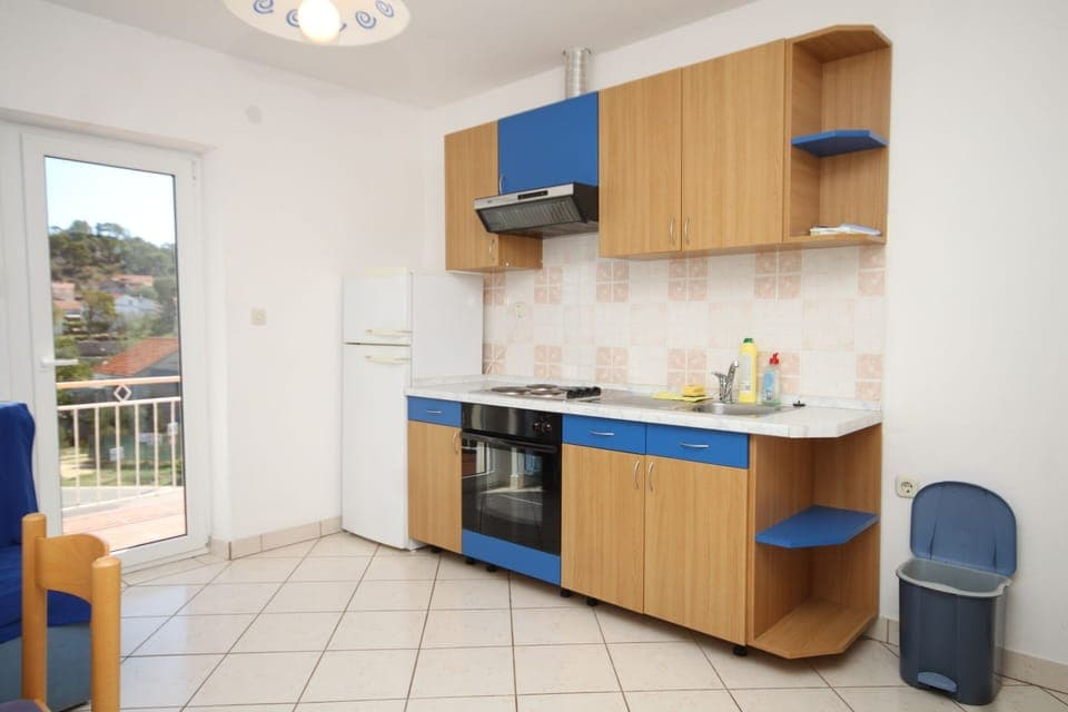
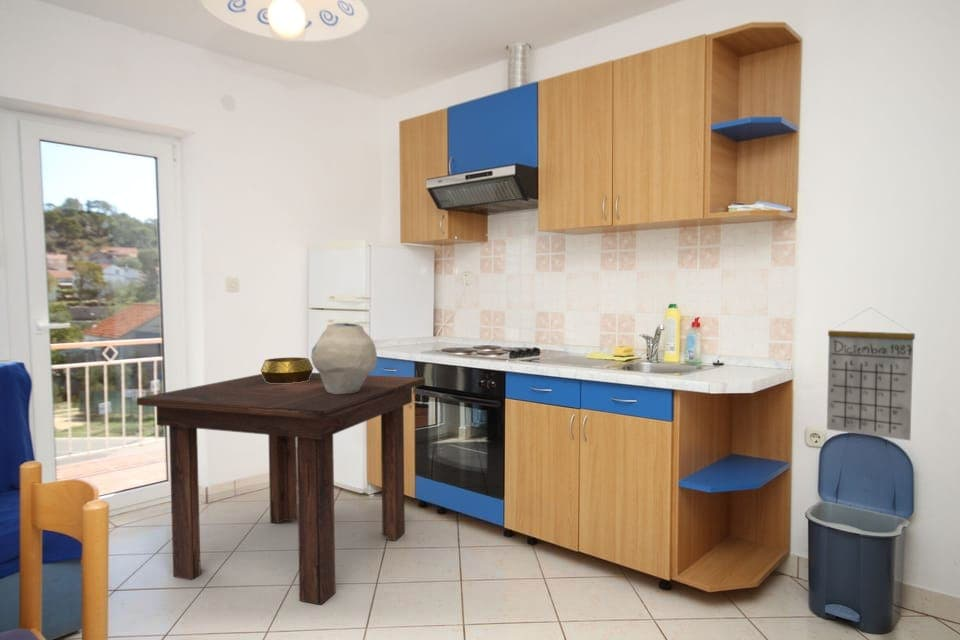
+ dining table [136,372,426,606]
+ calendar [826,307,916,441]
+ decorative bowl [260,356,314,383]
+ vase [310,322,378,394]
